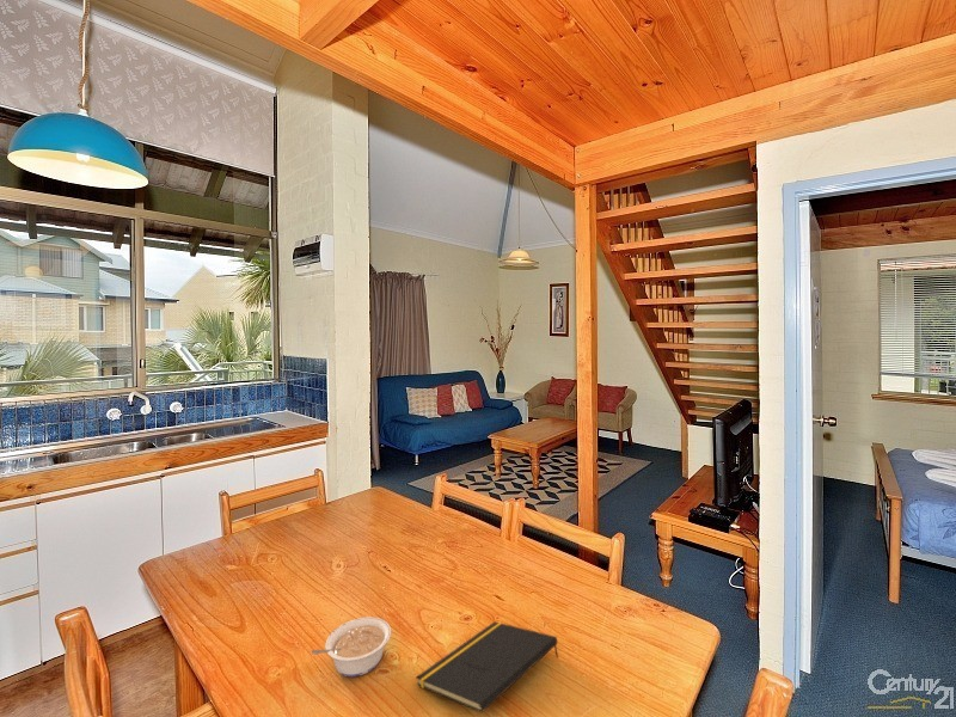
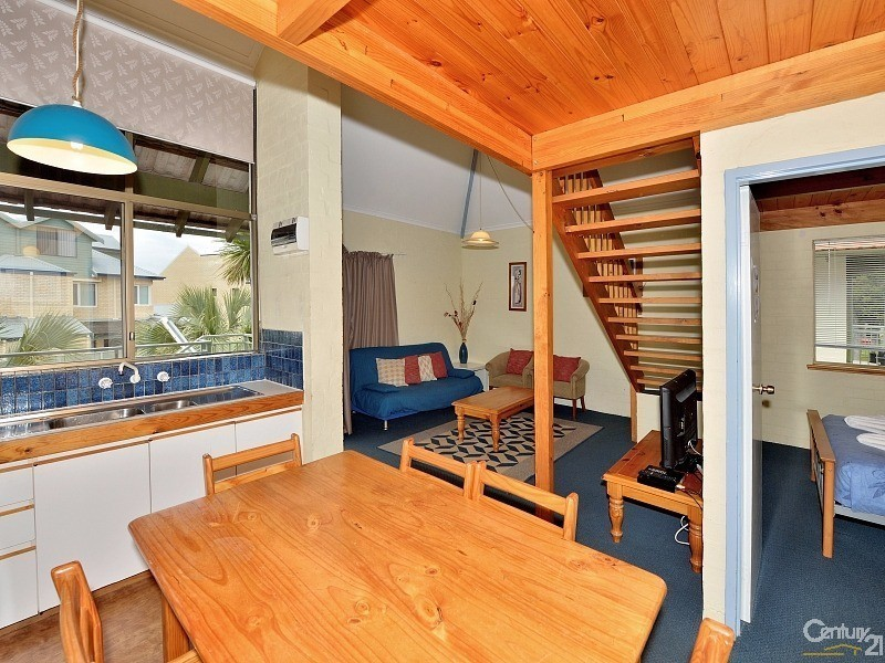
- legume [311,615,392,678]
- notepad [415,621,559,713]
